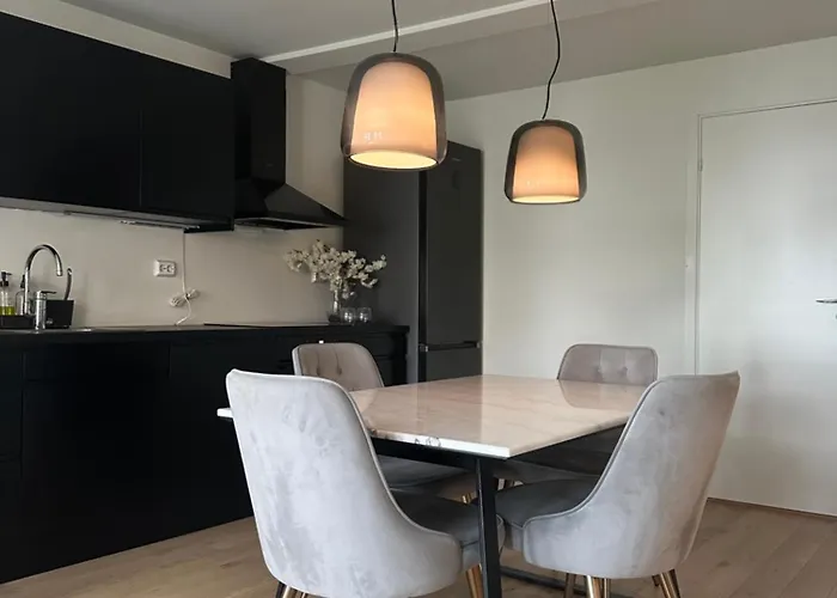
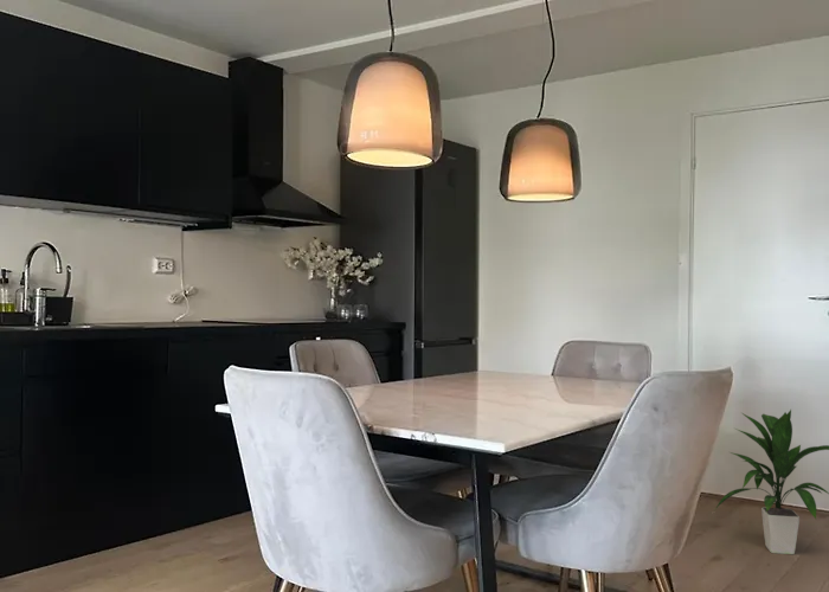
+ indoor plant [714,408,829,555]
